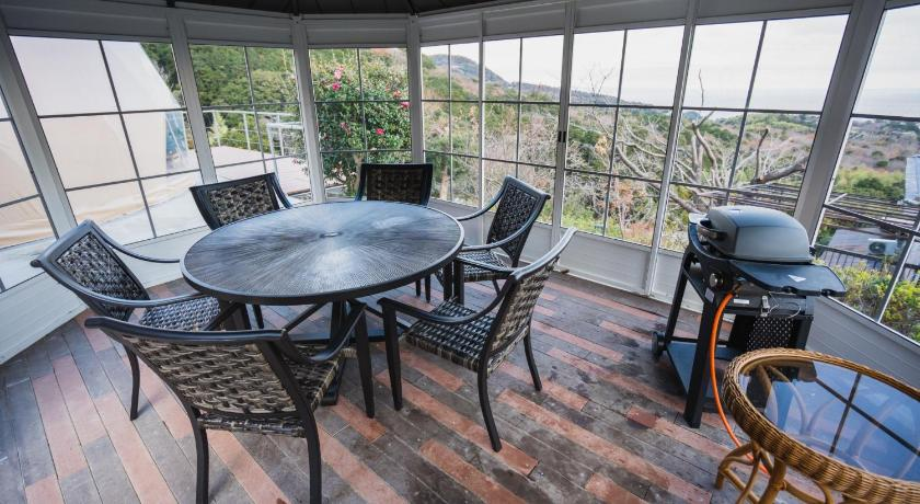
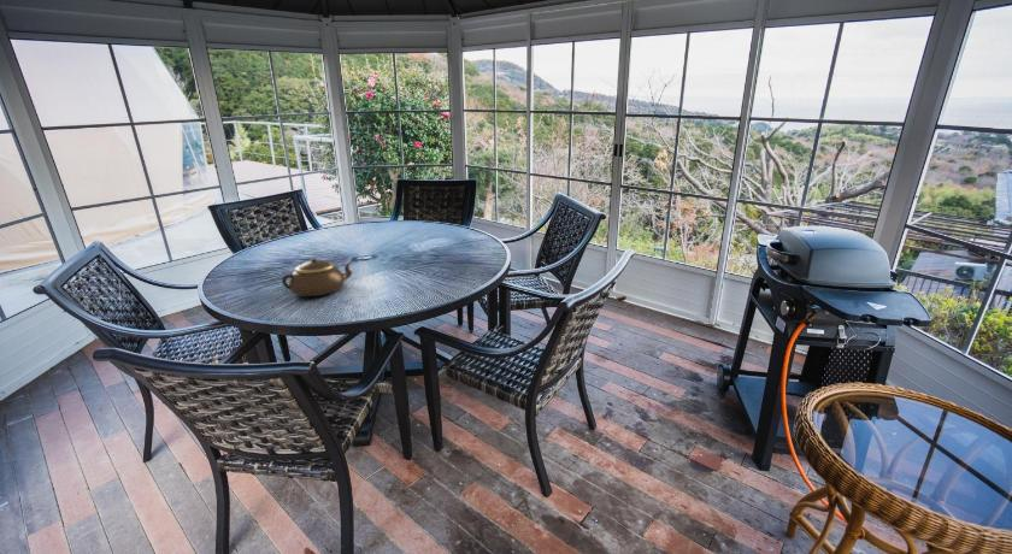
+ teapot [281,258,354,297]
